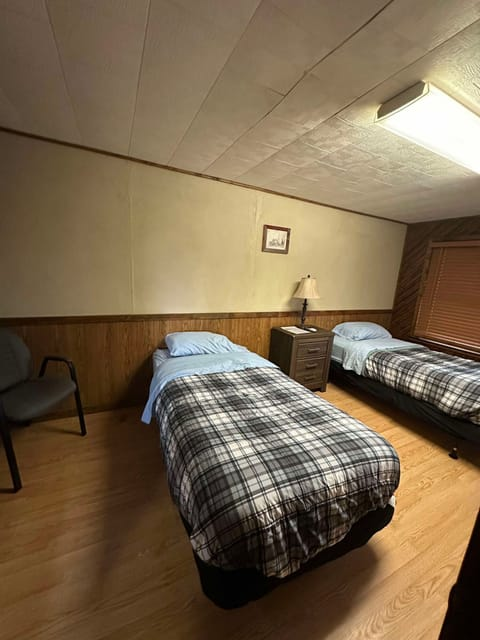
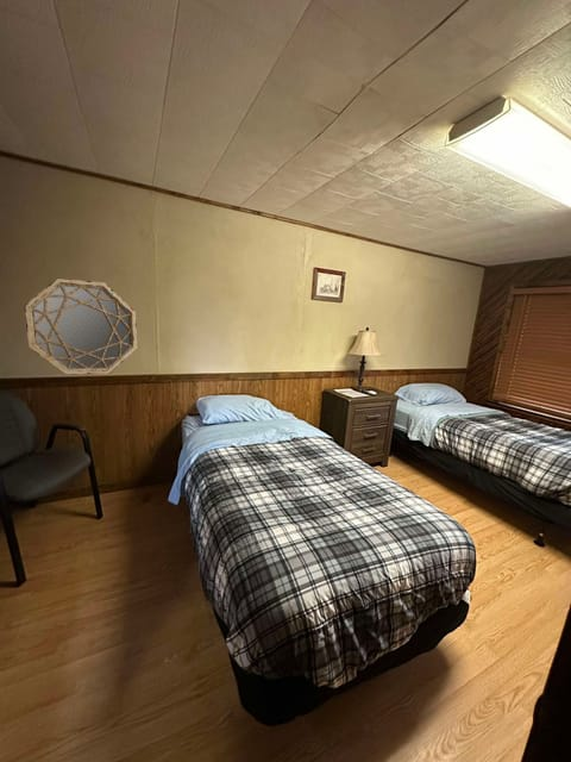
+ home mirror [23,277,138,376]
